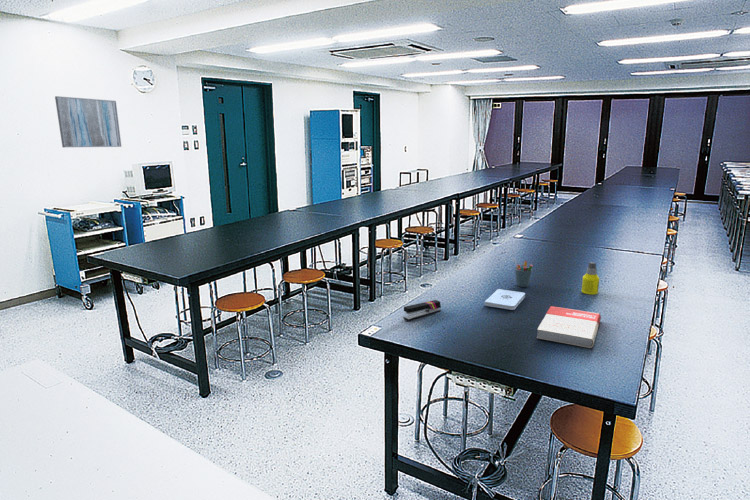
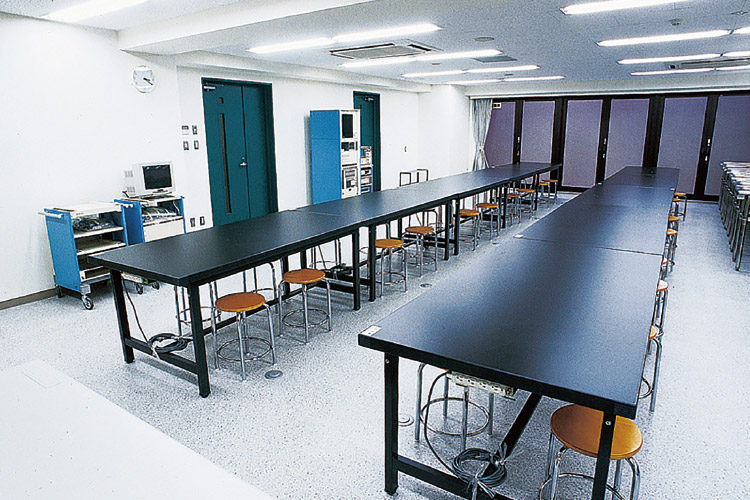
- stapler [402,299,442,322]
- notepad [483,288,526,311]
- wall art [54,95,122,148]
- bottle [581,261,600,296]
- pen holder [514,259,534,288]
- book [536,305,602,349]
